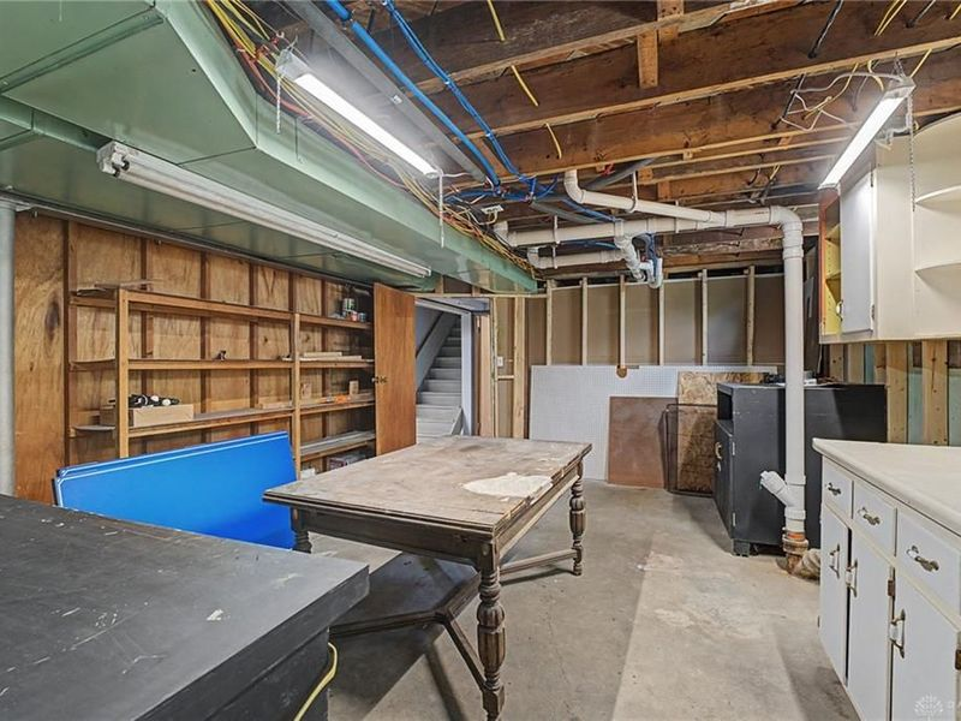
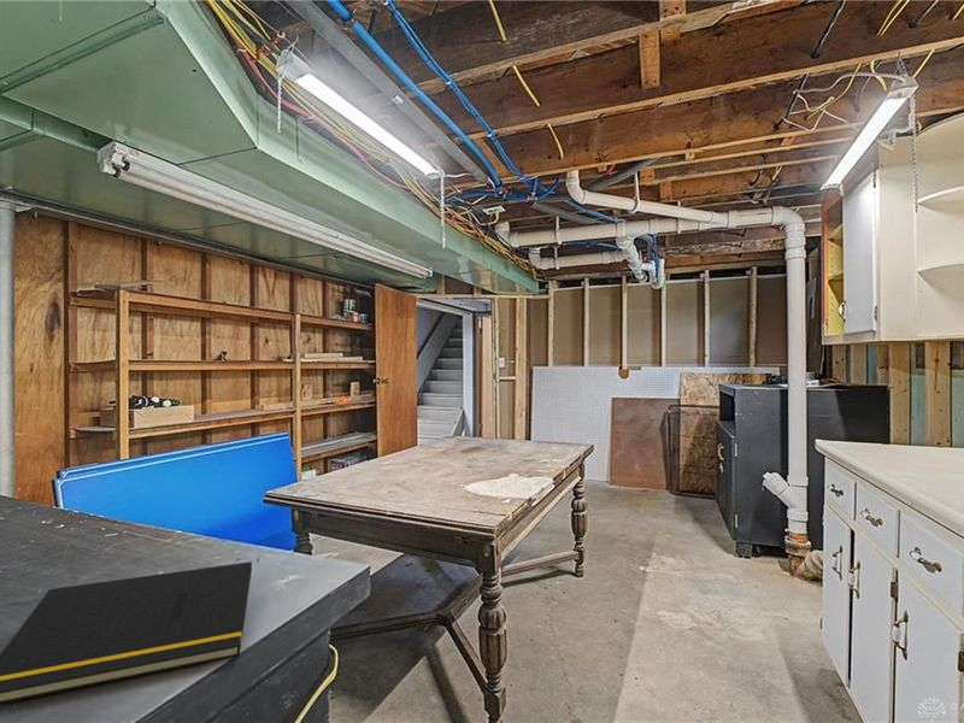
+ notepad [0,560,253,705]
